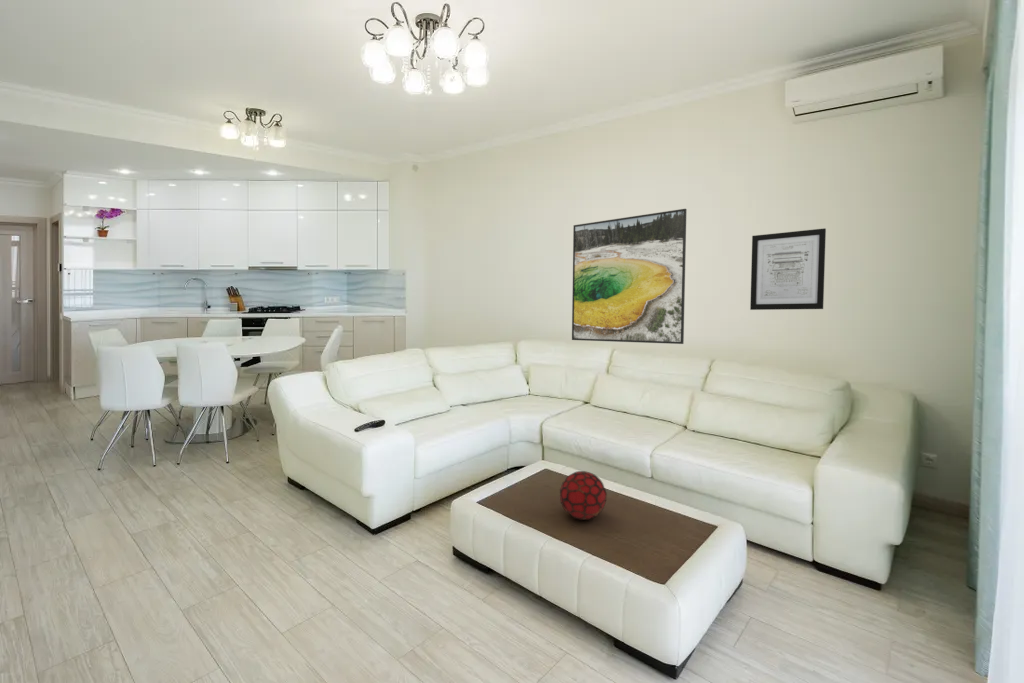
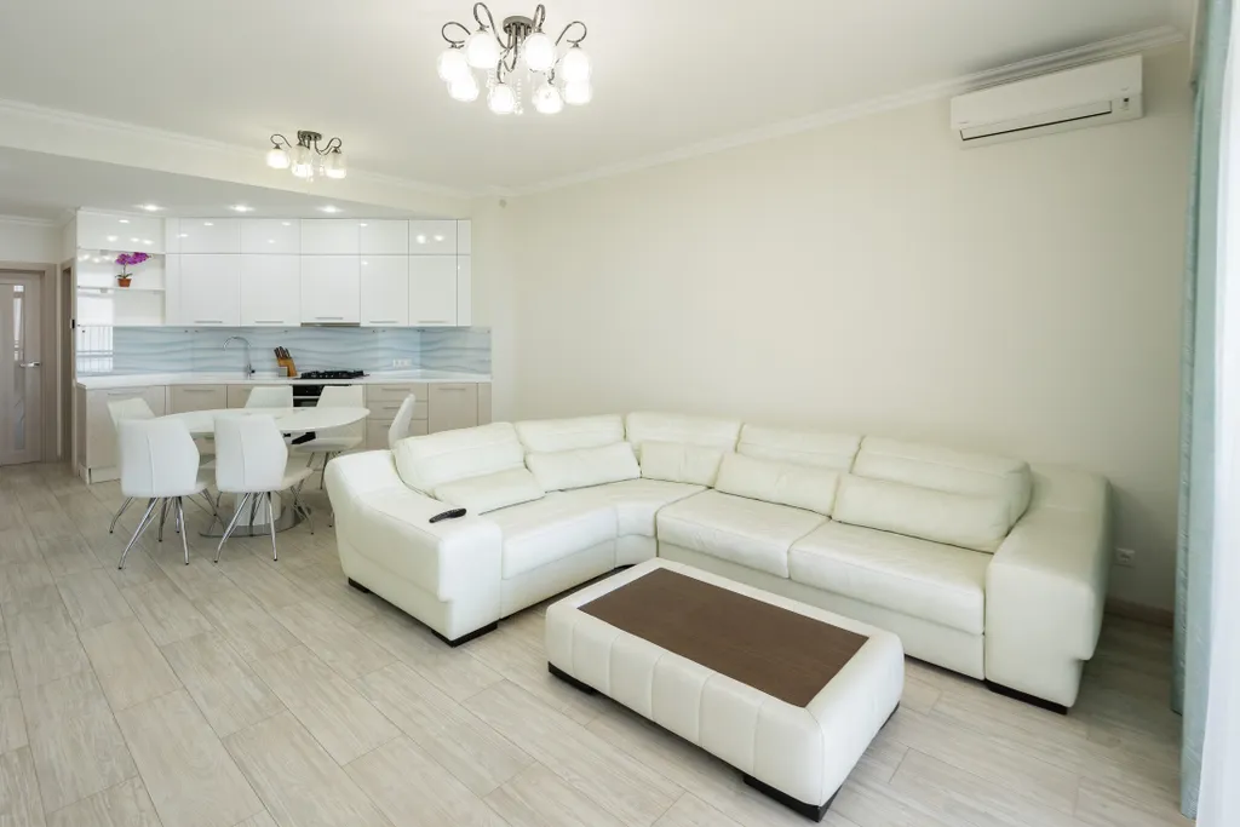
- decorative orb [559,470,608,521]
- wall art [749,227,827,311]
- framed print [571,208,688,345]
